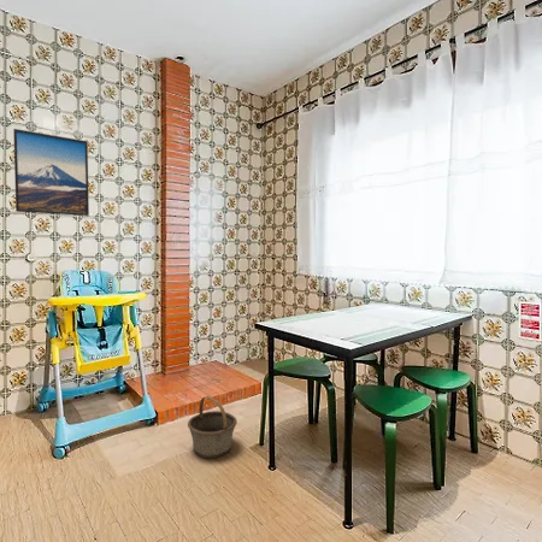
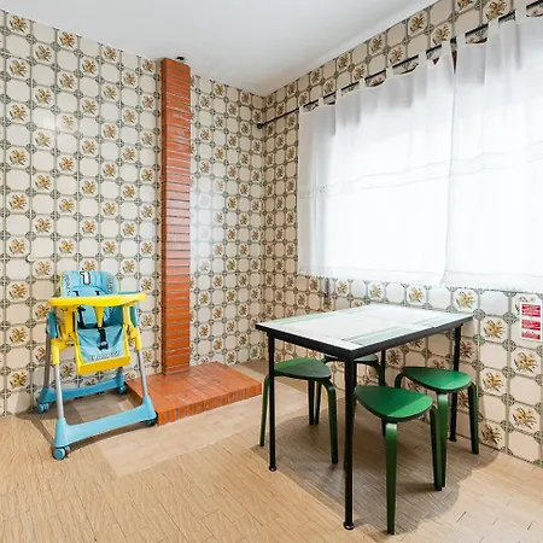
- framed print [12,128,90,217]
- basket [187,395,238,459]
